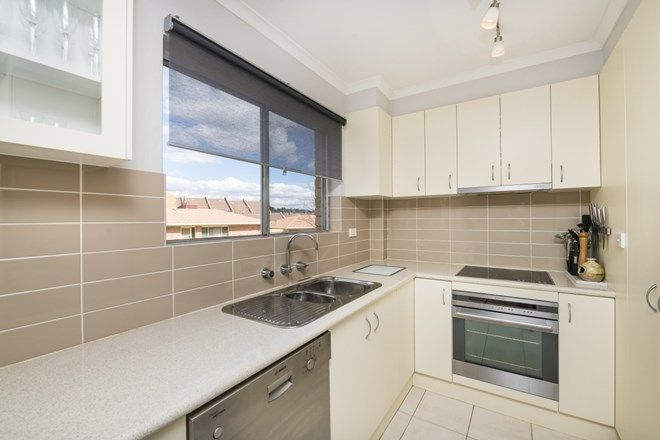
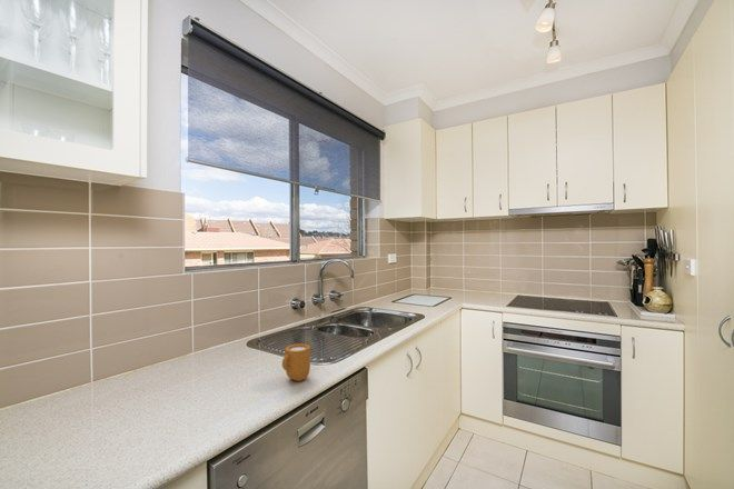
+ mug [281,342,311,382]
